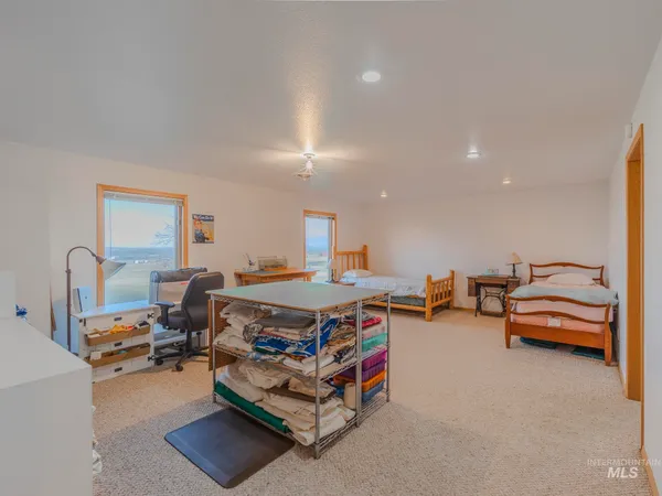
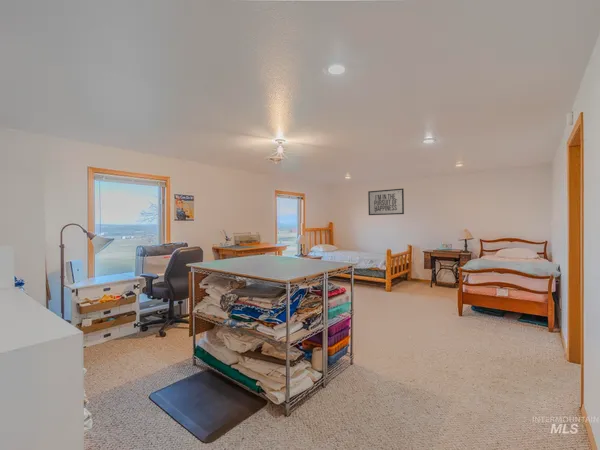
+ mirror [367,188,405,216]
